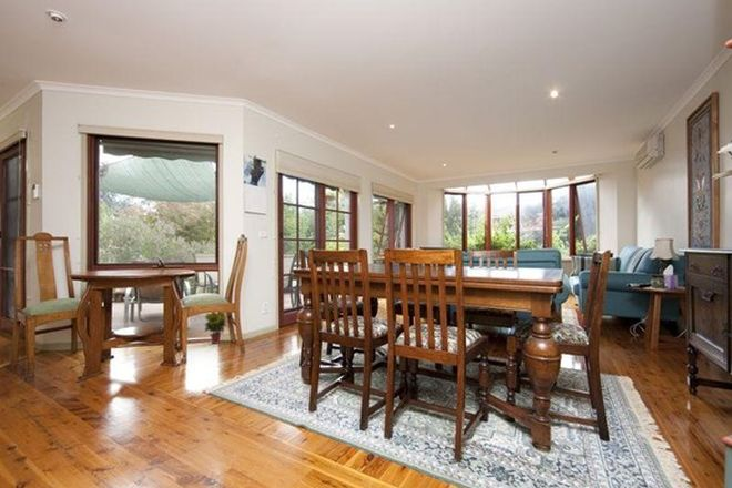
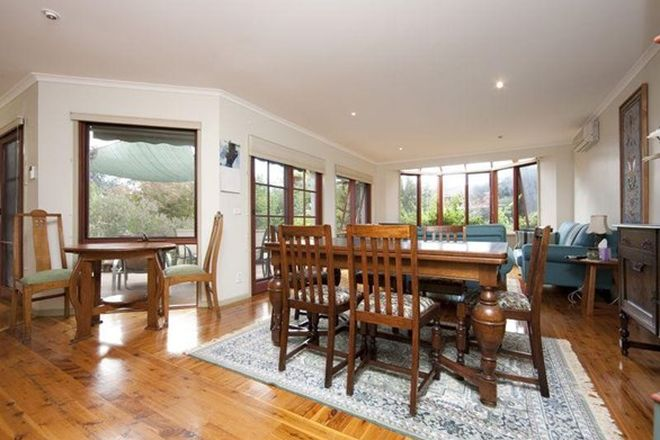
- potted plant [204,312,228,345]
